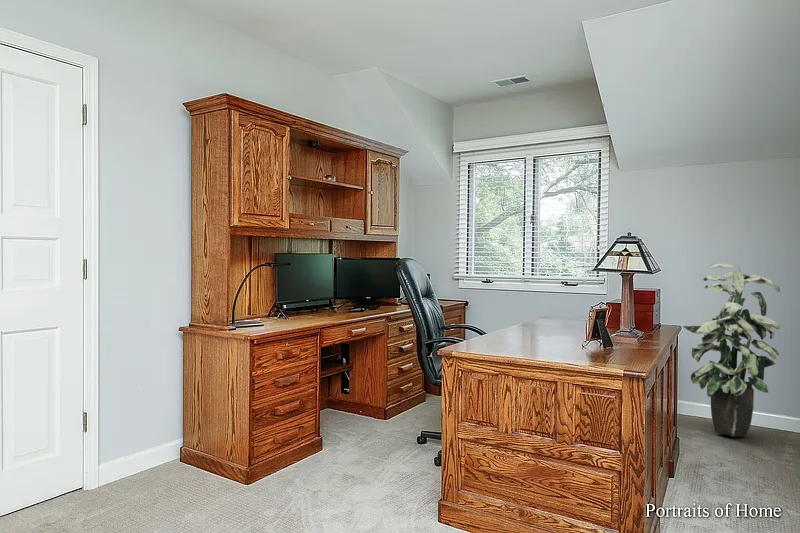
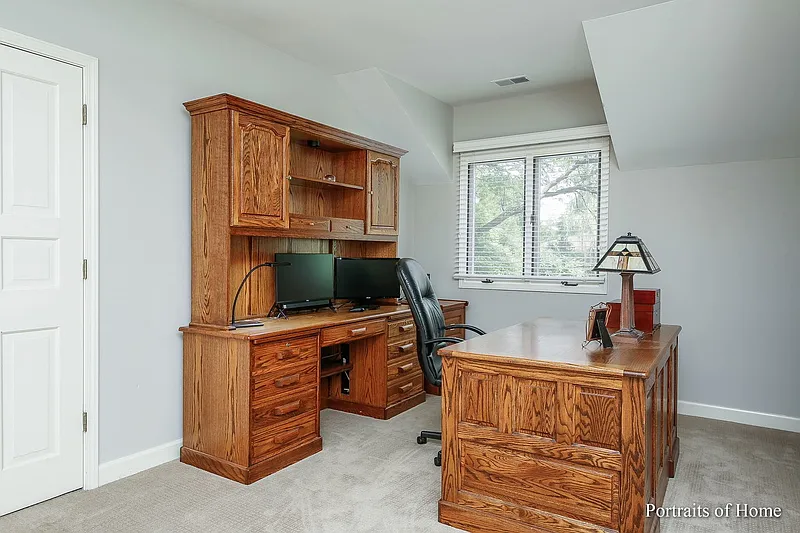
- indoor plant [682,262,781,438]
